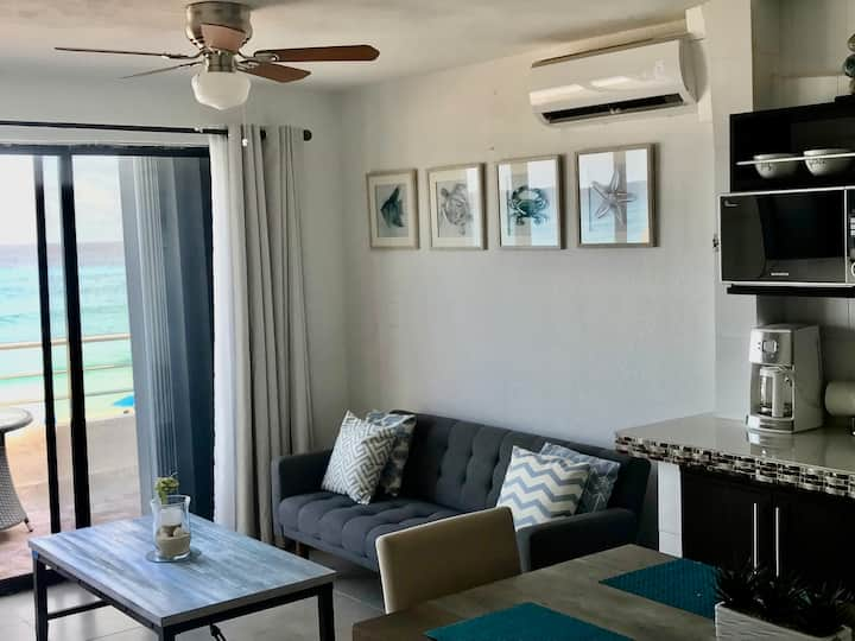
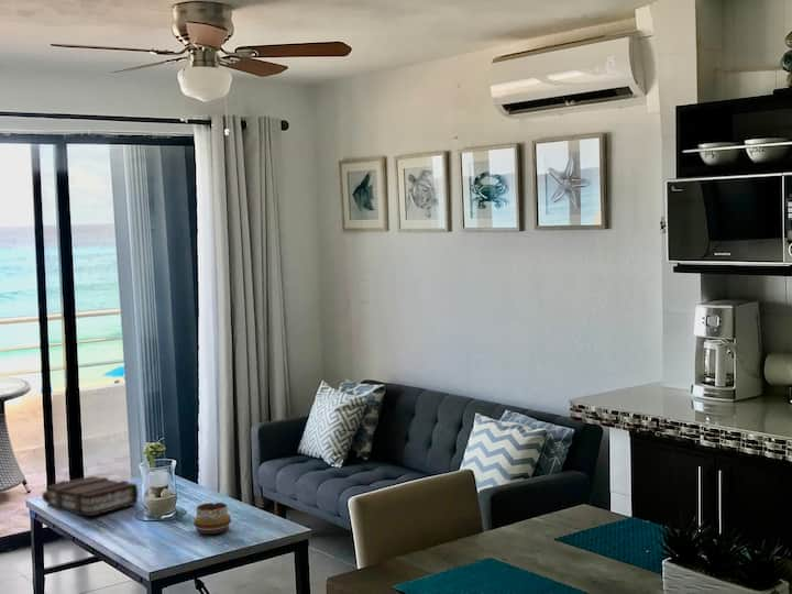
+ decorative bowl [193,502,232,535]
+ book [41,475,140,517]
